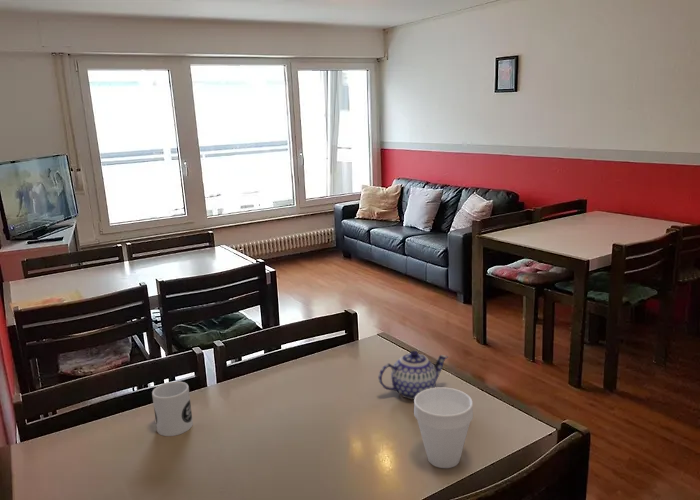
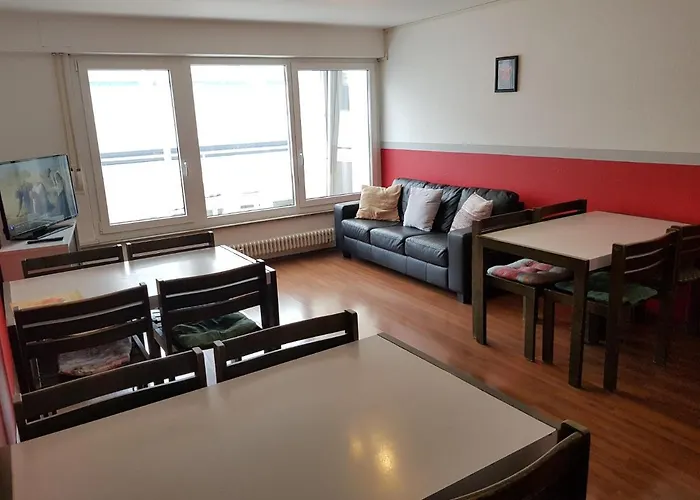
- teapot [378,350,449,400]
- cup [413,386,474,469]
- mug [151,380,194,437]
